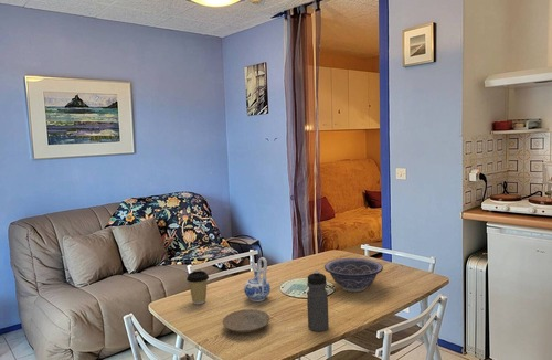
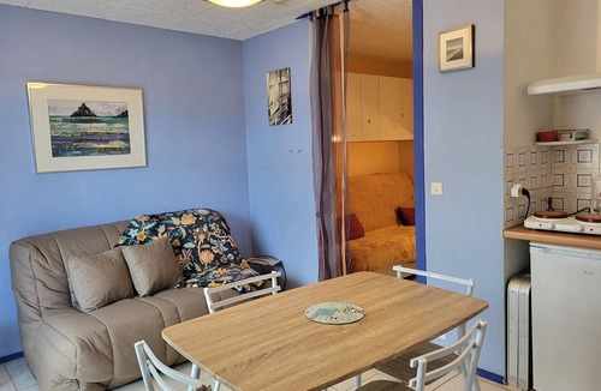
- coffee cup [185,269,210,305]
- ceramic pitcher [243,256,272,303]
- water bottle [306,269,330,332]
- decorative bowl [323,257,384,293]
- plate [222,308,270,333]
